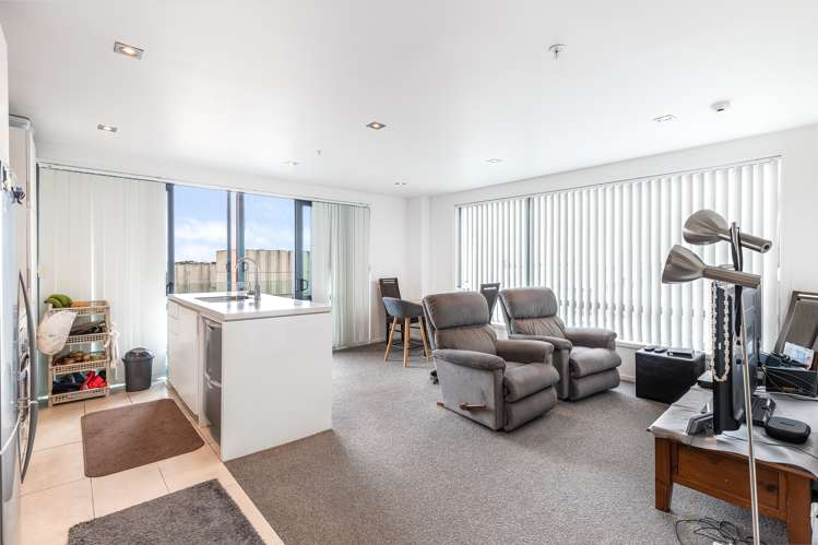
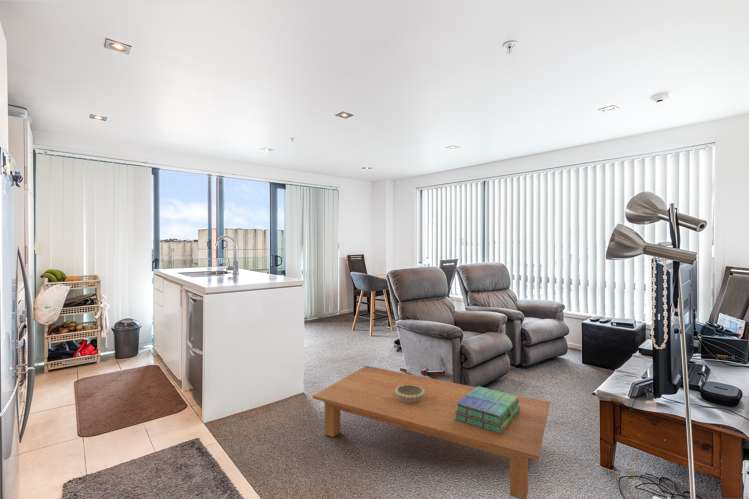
+ stack of books [454,385,520,434]
+ coffee table [311,365,551,499]
+ decorative bowl [395,385,425,403]
